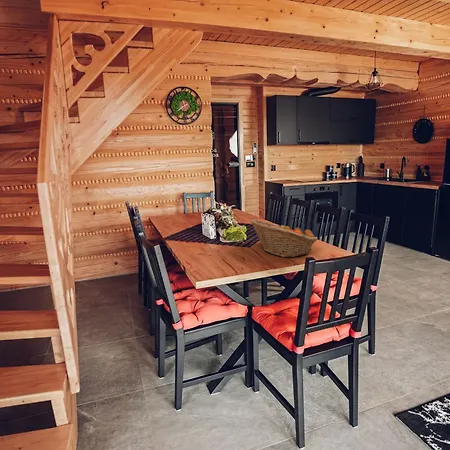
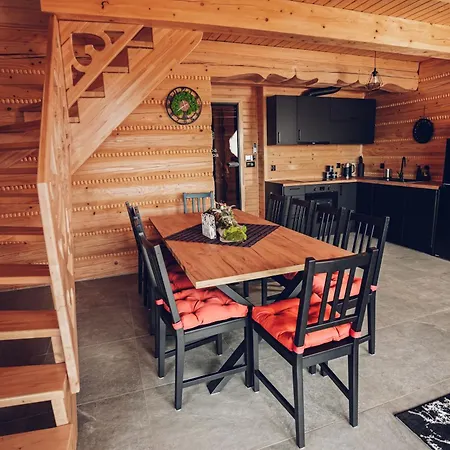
- fruit basket [249,218,319,258]
